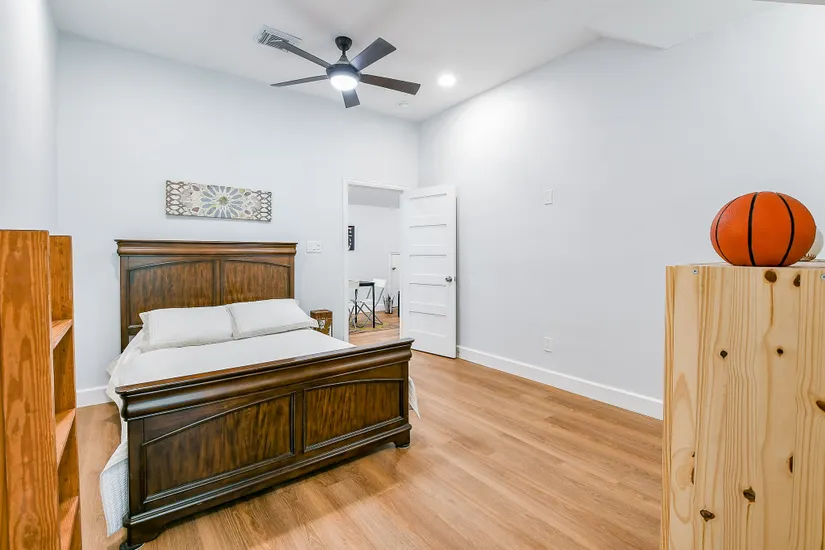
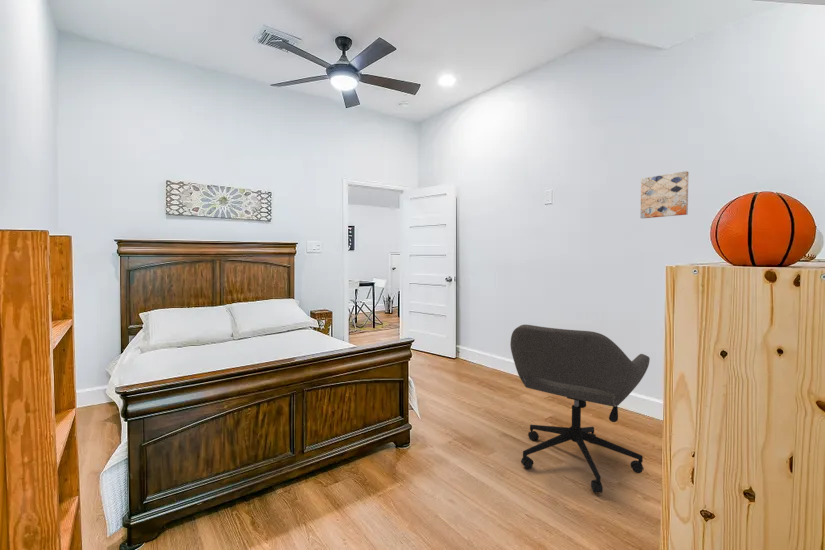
+ wall art [639,170,690,219]
+ office chair [509,324,651,494]
